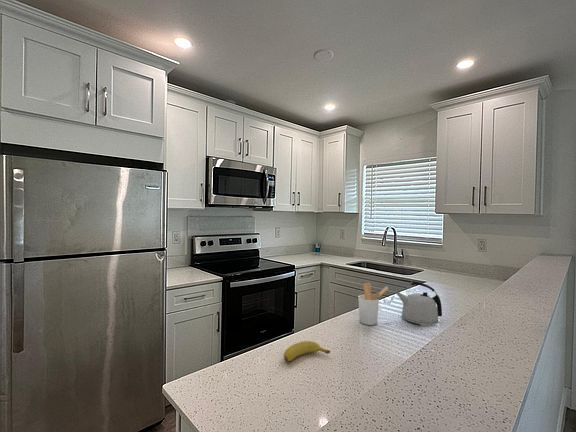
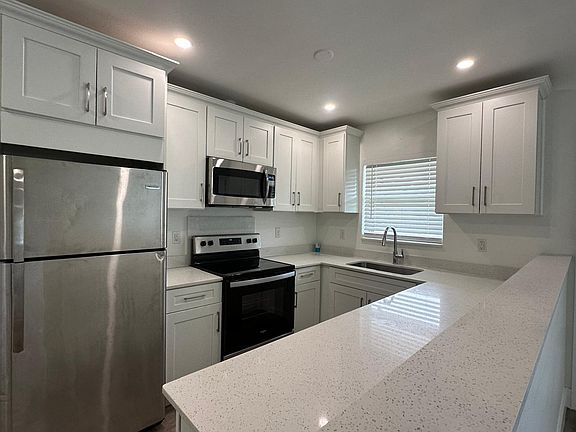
- banana [283,340,331,363]
- utensil holder [357,282,389,326]
- kettle [395,280,443,327]
